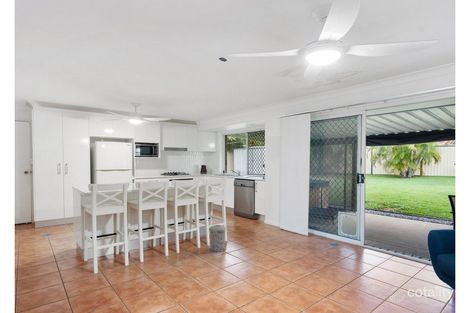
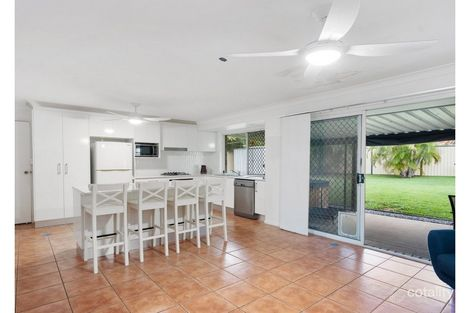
- trash can [208,224,227,253]
